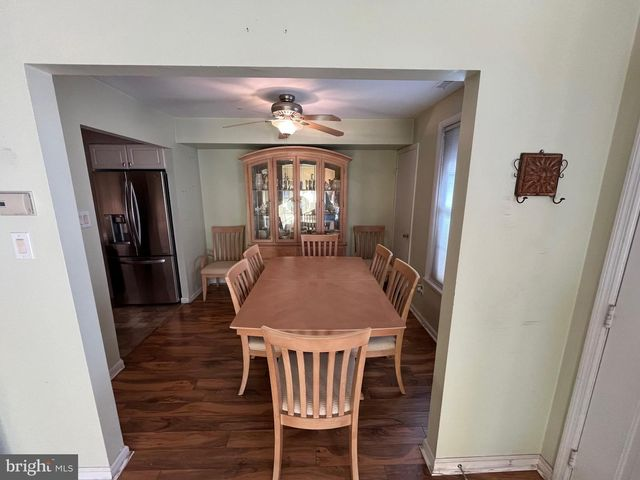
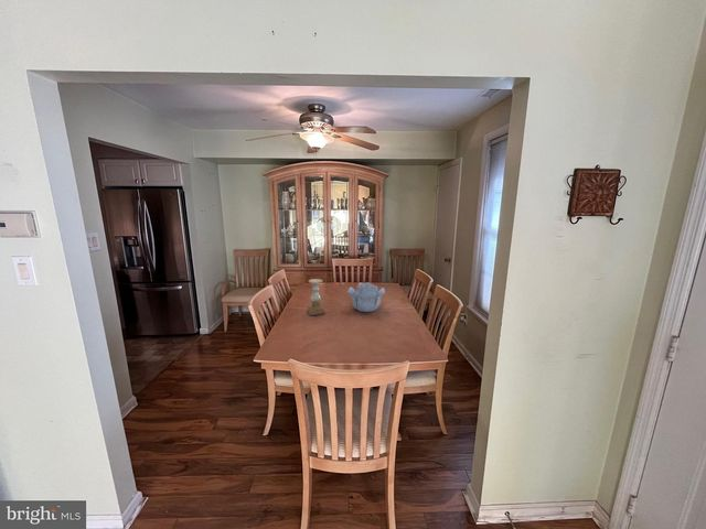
+ decorative bowl [345,282,386,313]
+ candle holder [306,278,327,316]
